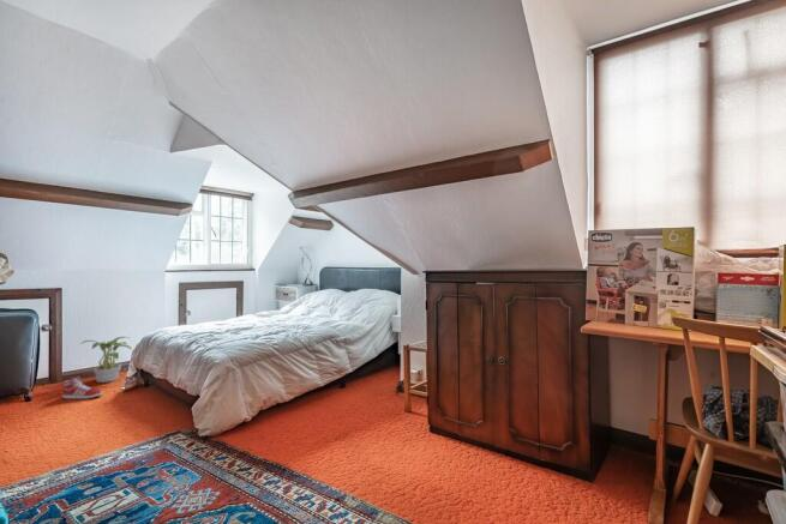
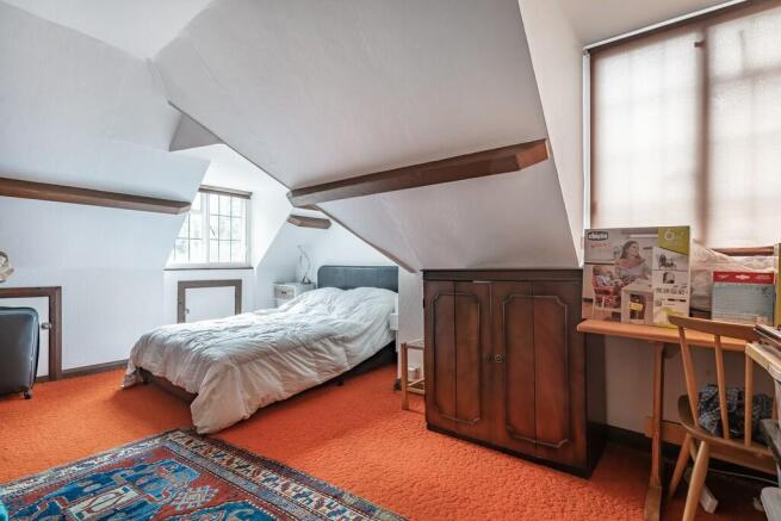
- sneaker [61,375,103,400]
- potted plant [79,336,133,384]
